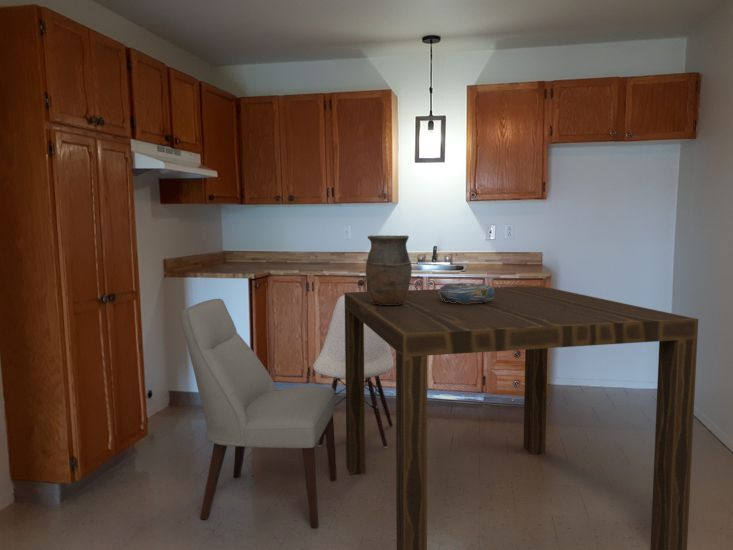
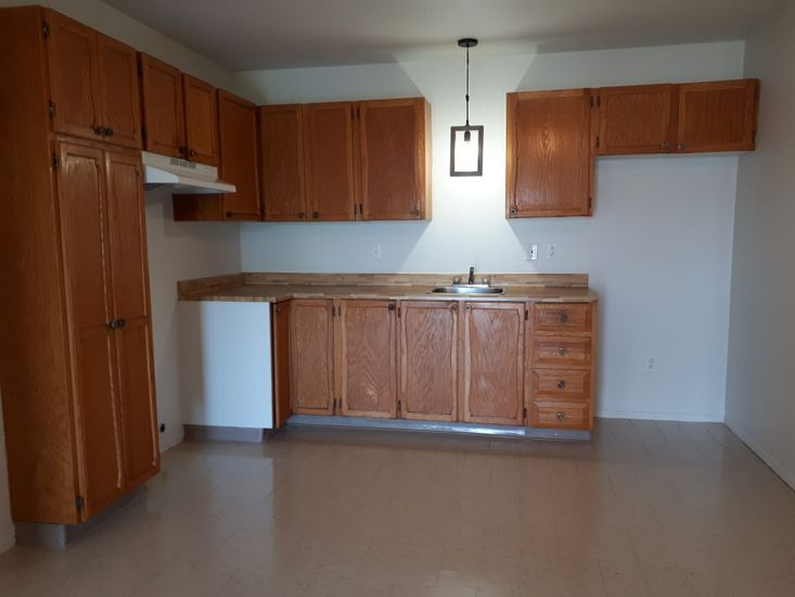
- dining table [343,285,699,550]
- chair [180,298,338,529]
- chair [312,294,395,449]
- vase [365,234,412,305]
- decorative bowl [438,281,494,304]
